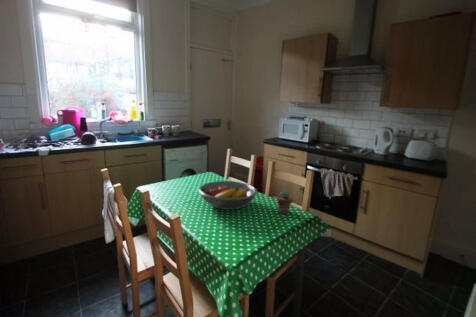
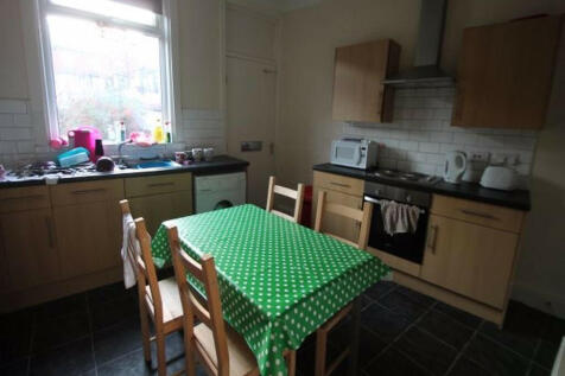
- potted succulent [275,190,294,215]
- fruit bowl [197,180,258,211]
